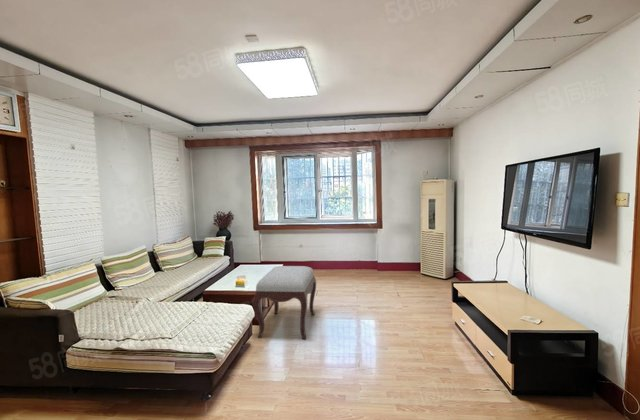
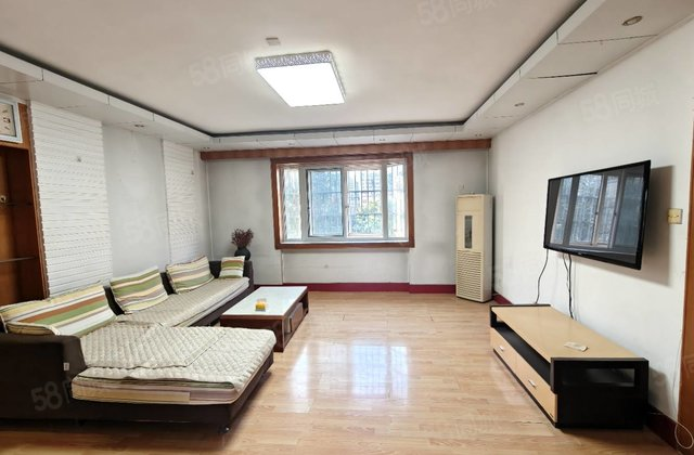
- ottoman [252,265,317,340]
